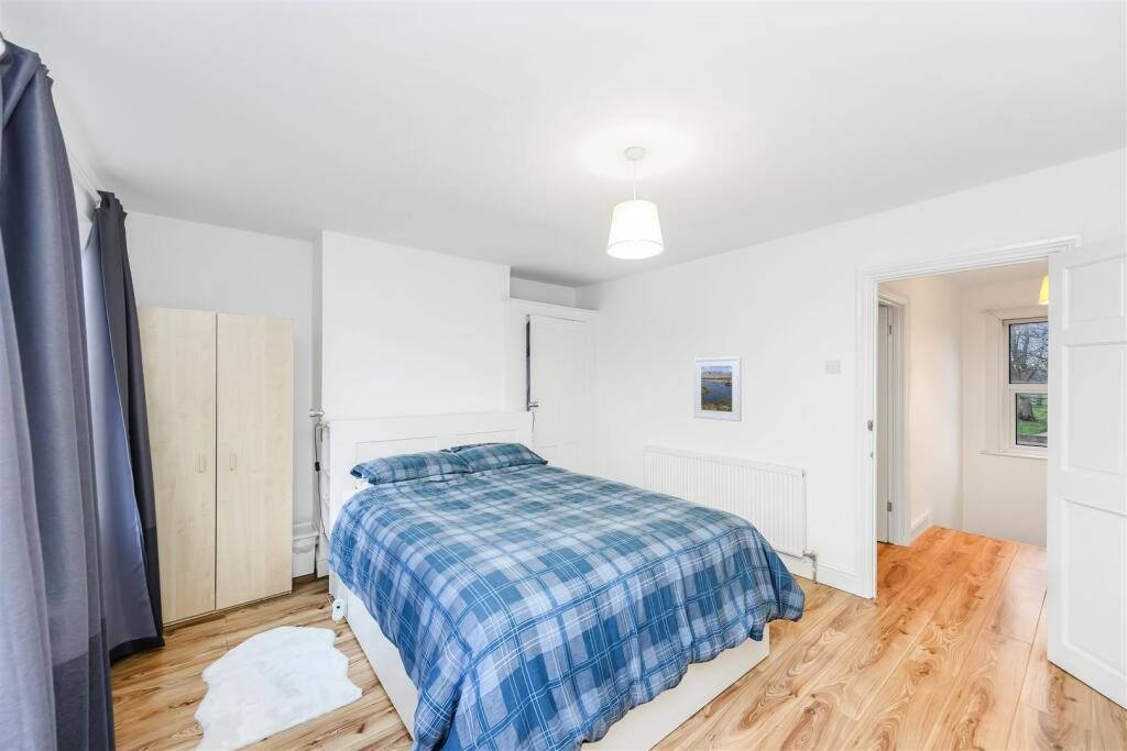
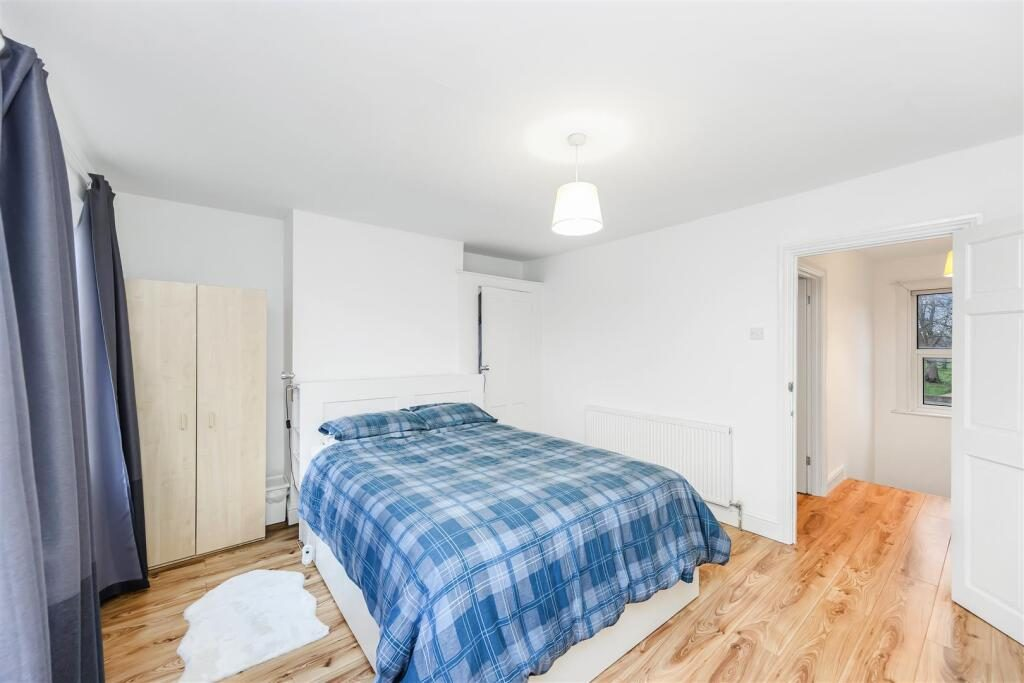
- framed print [692,355,743,422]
